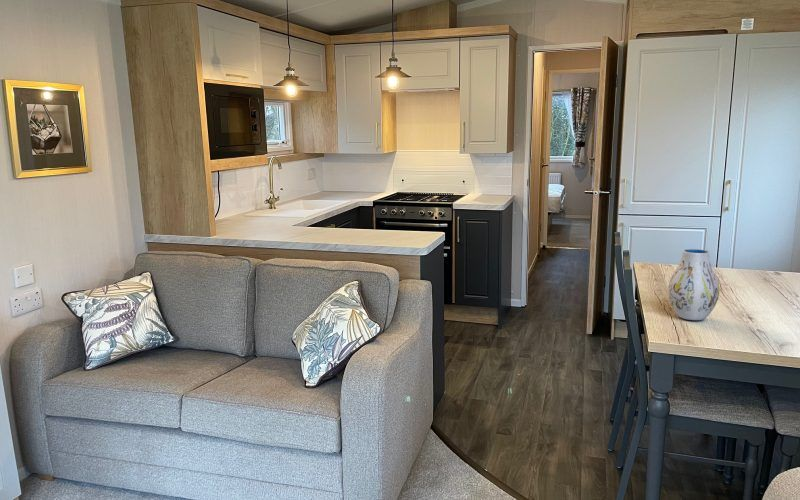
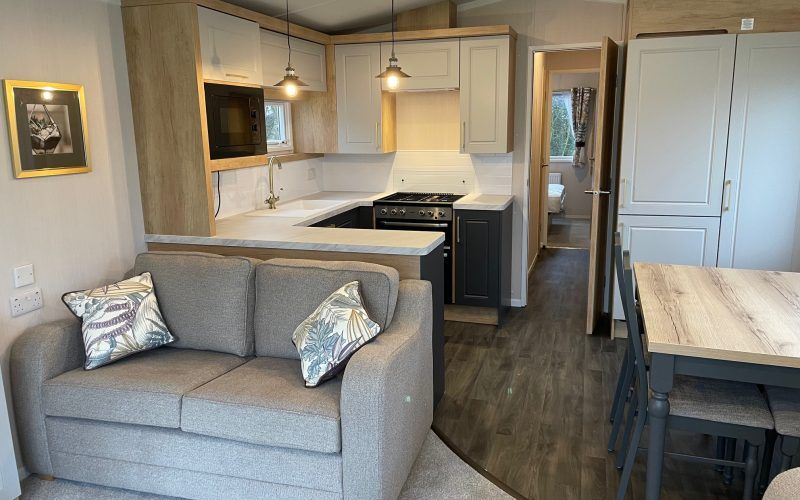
- vase [667,248,720,321]
